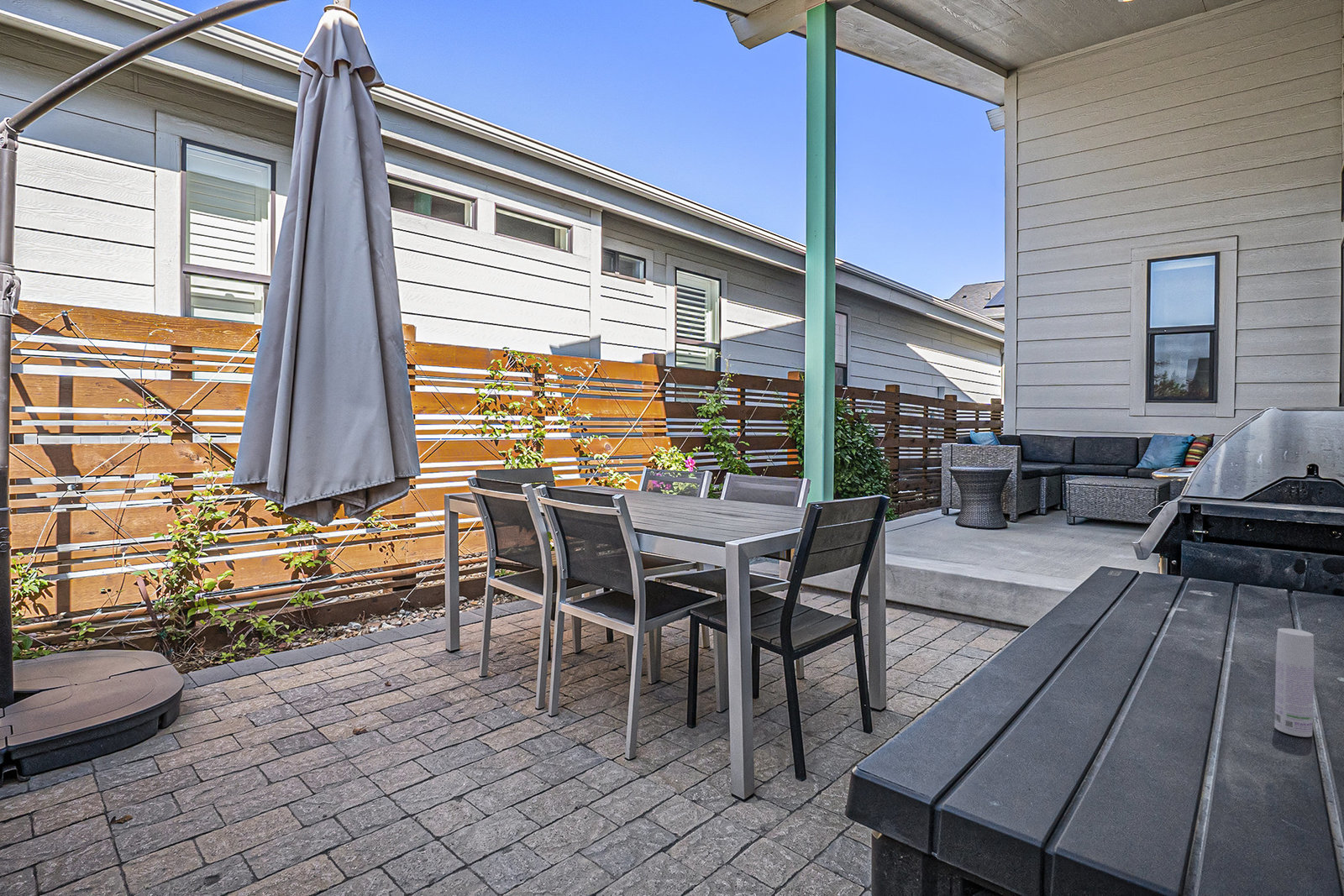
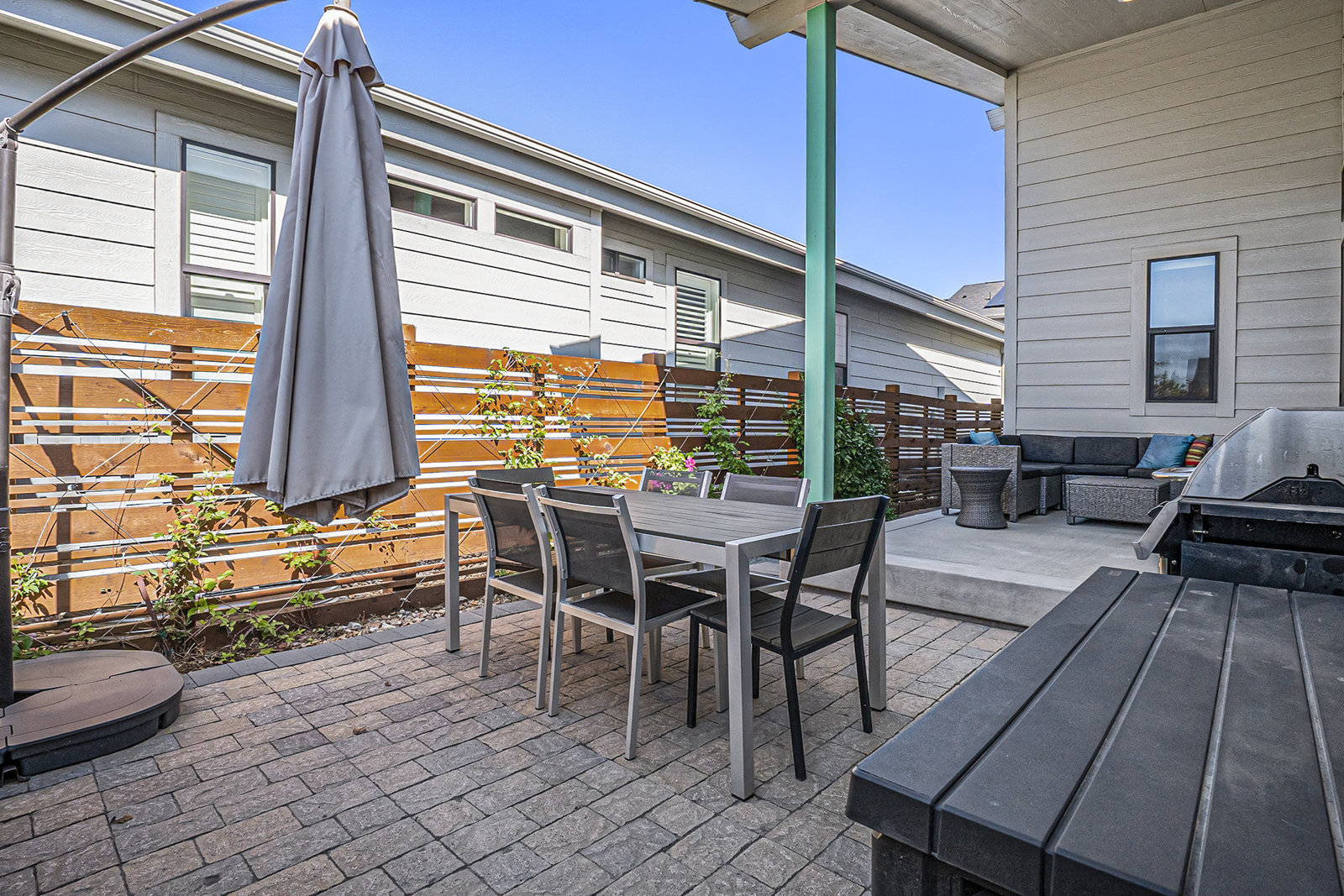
- bottle [1274,627,1315,738]
